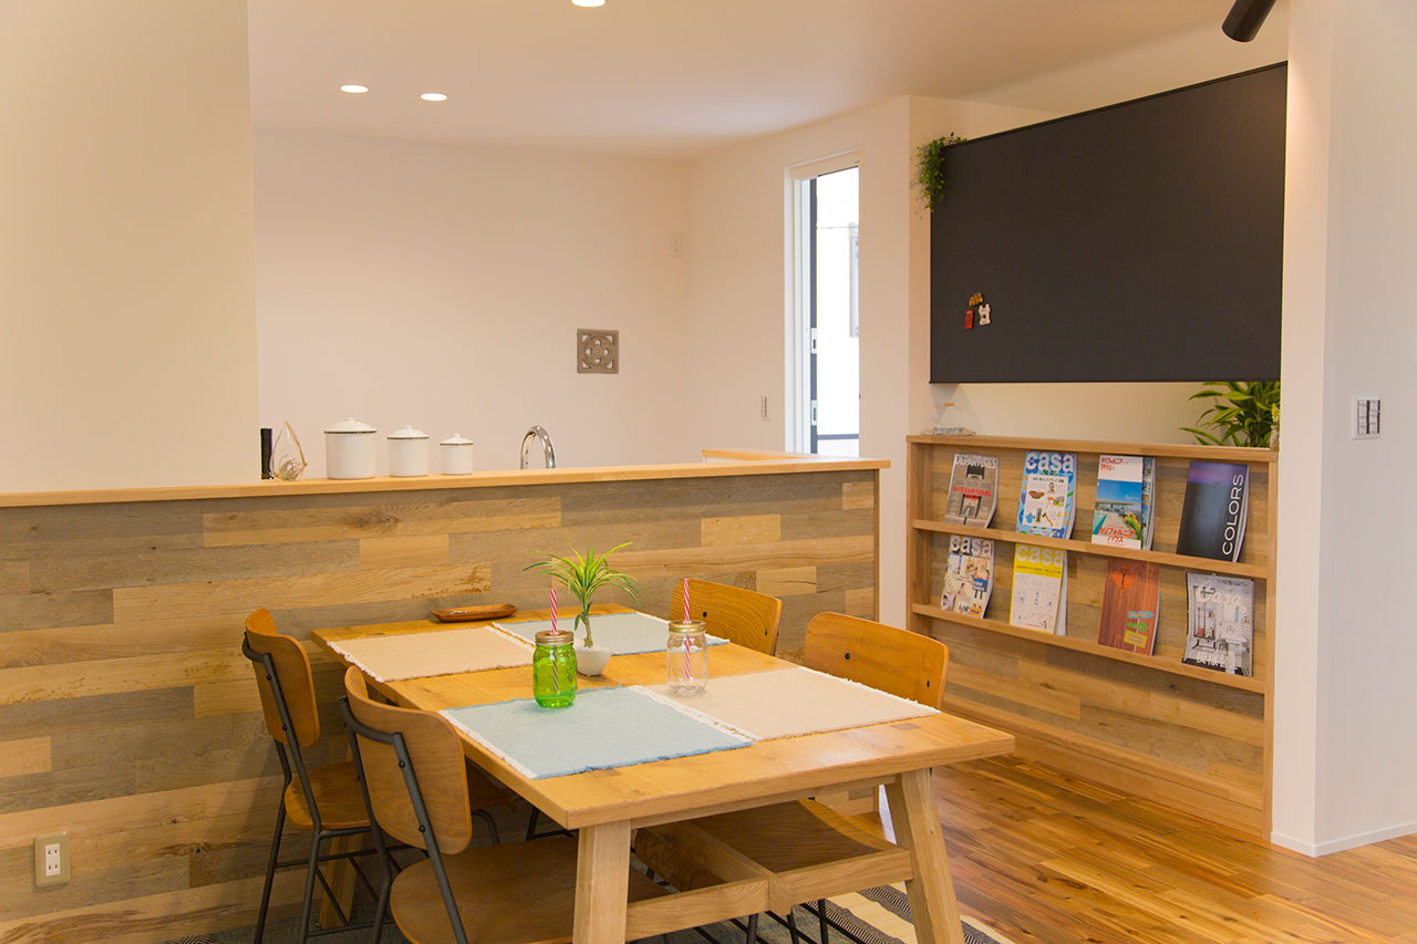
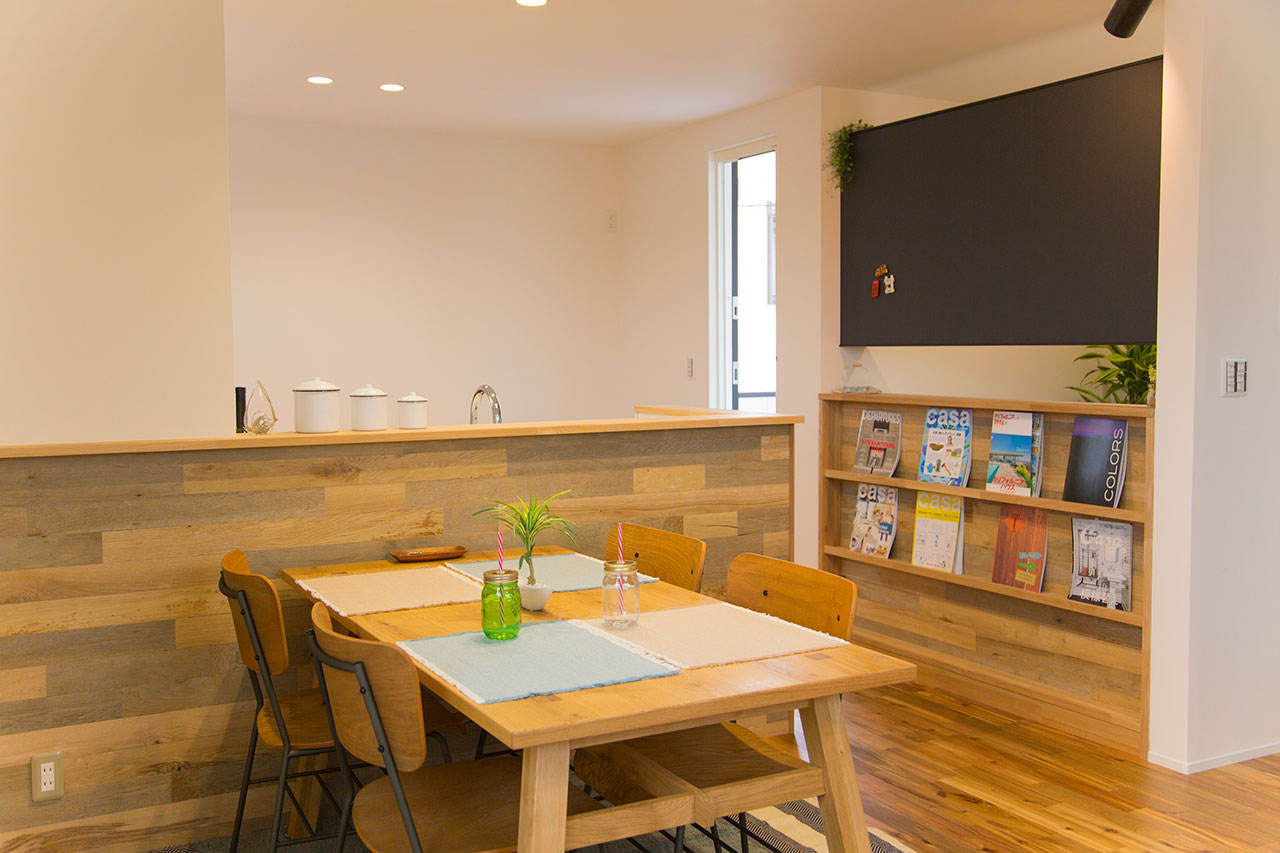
- wall ornament [576,328,620,375]
